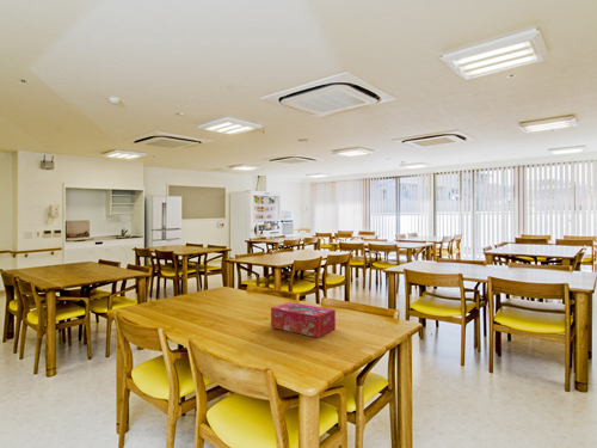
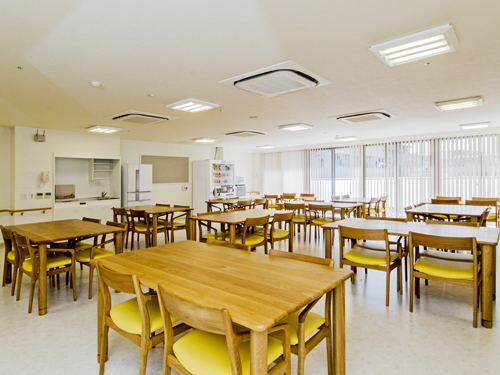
- tissue box [270,301,337,339]
